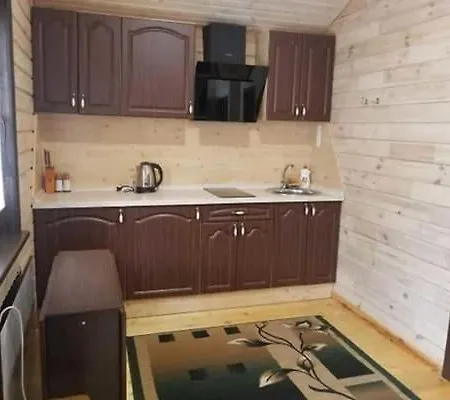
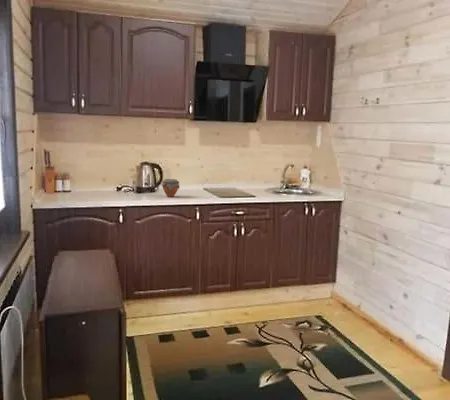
+ jar [161,178,181,198]
